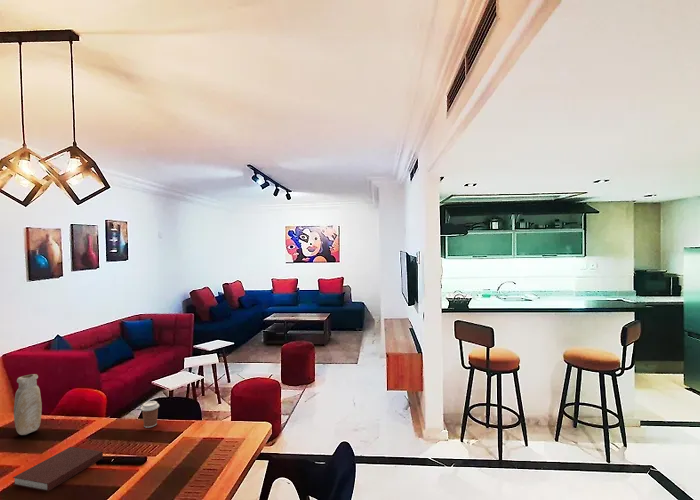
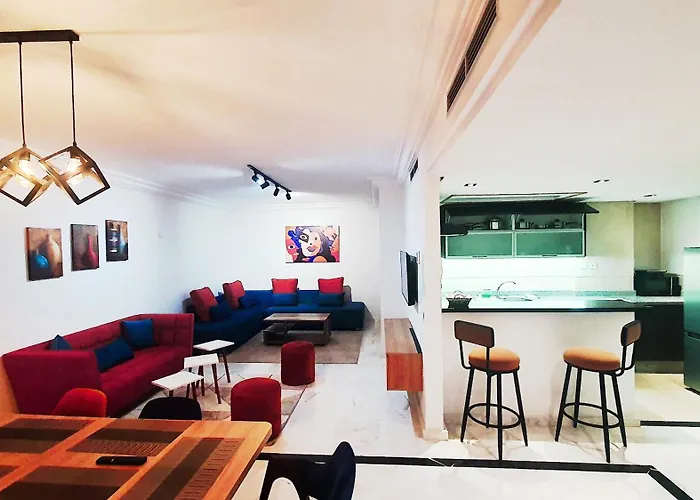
- notebook [12,446,104,492]
- vase [13,373,43,436]
- coffee cup [140,400,160,429]
